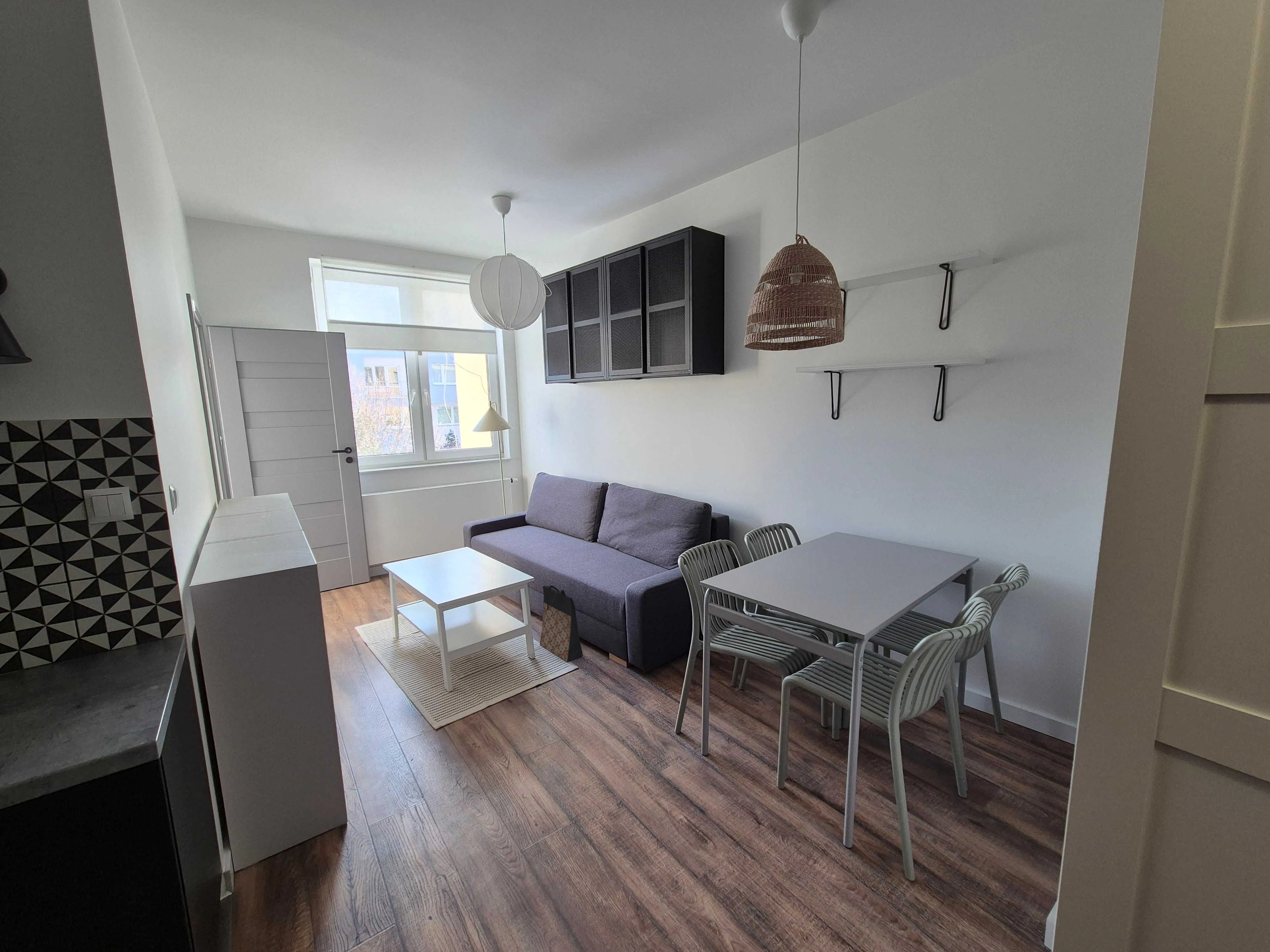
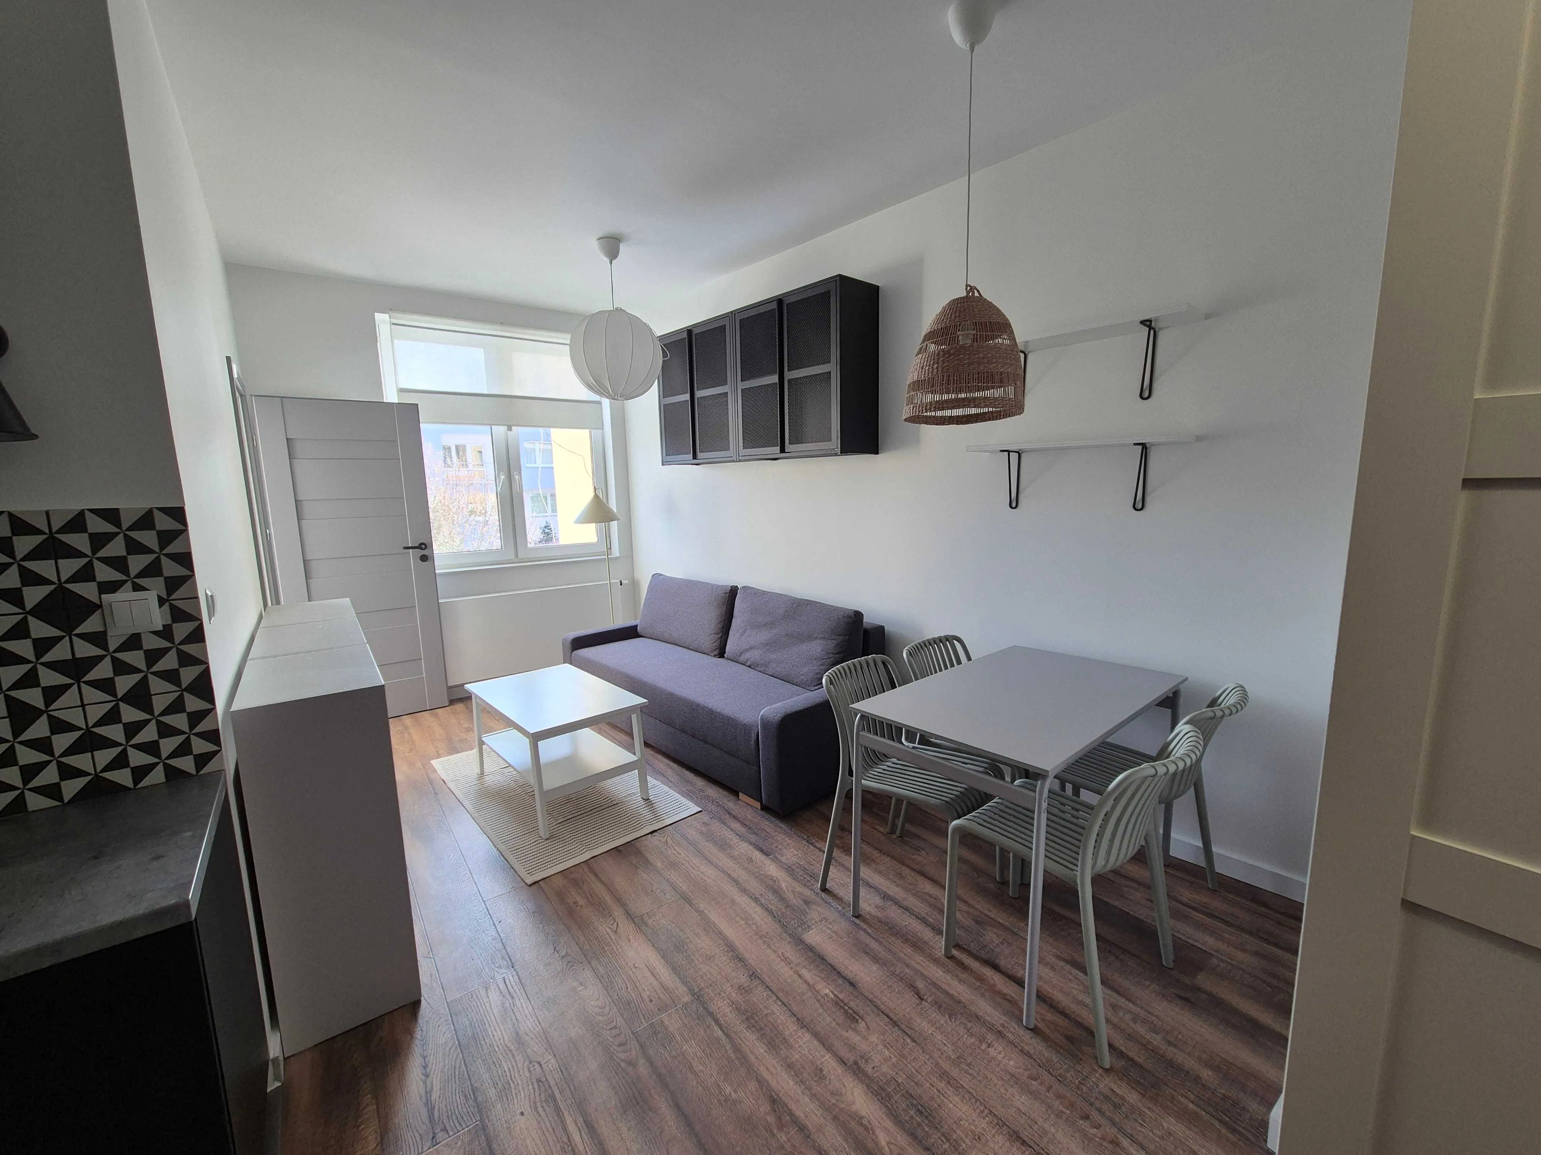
- bag [539,585,583,662]
